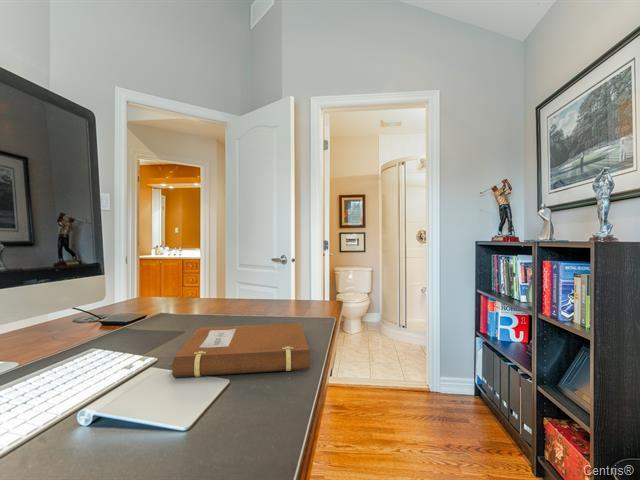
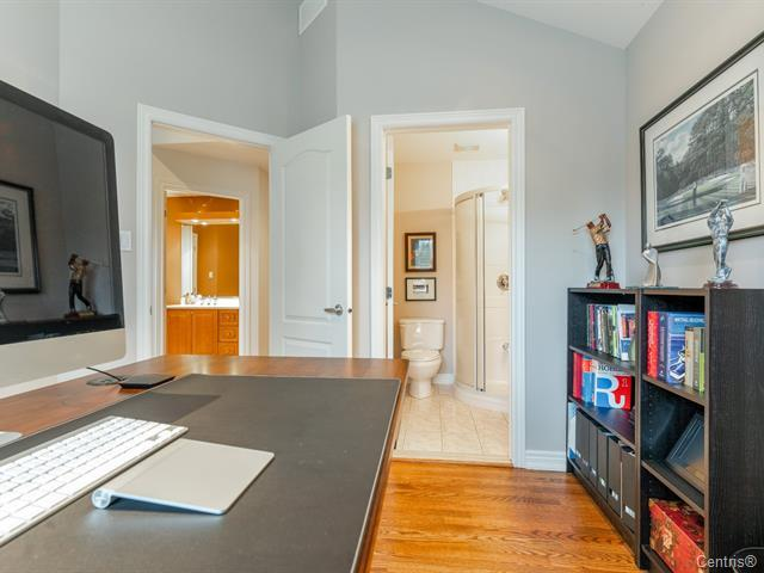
- notebook [169,322,311,378]
